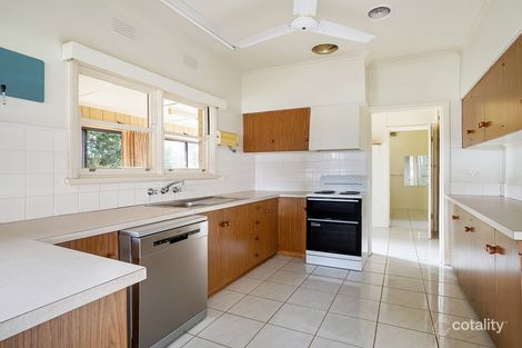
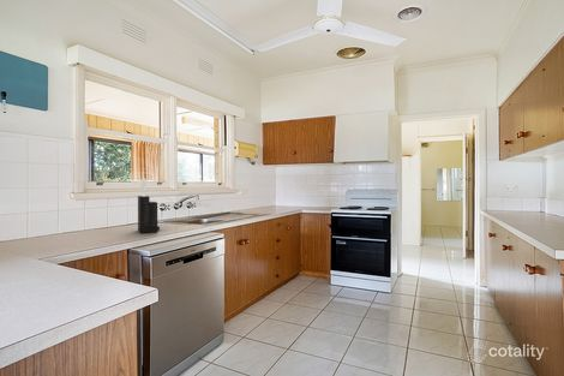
+ knife block [137,177,161,234]
